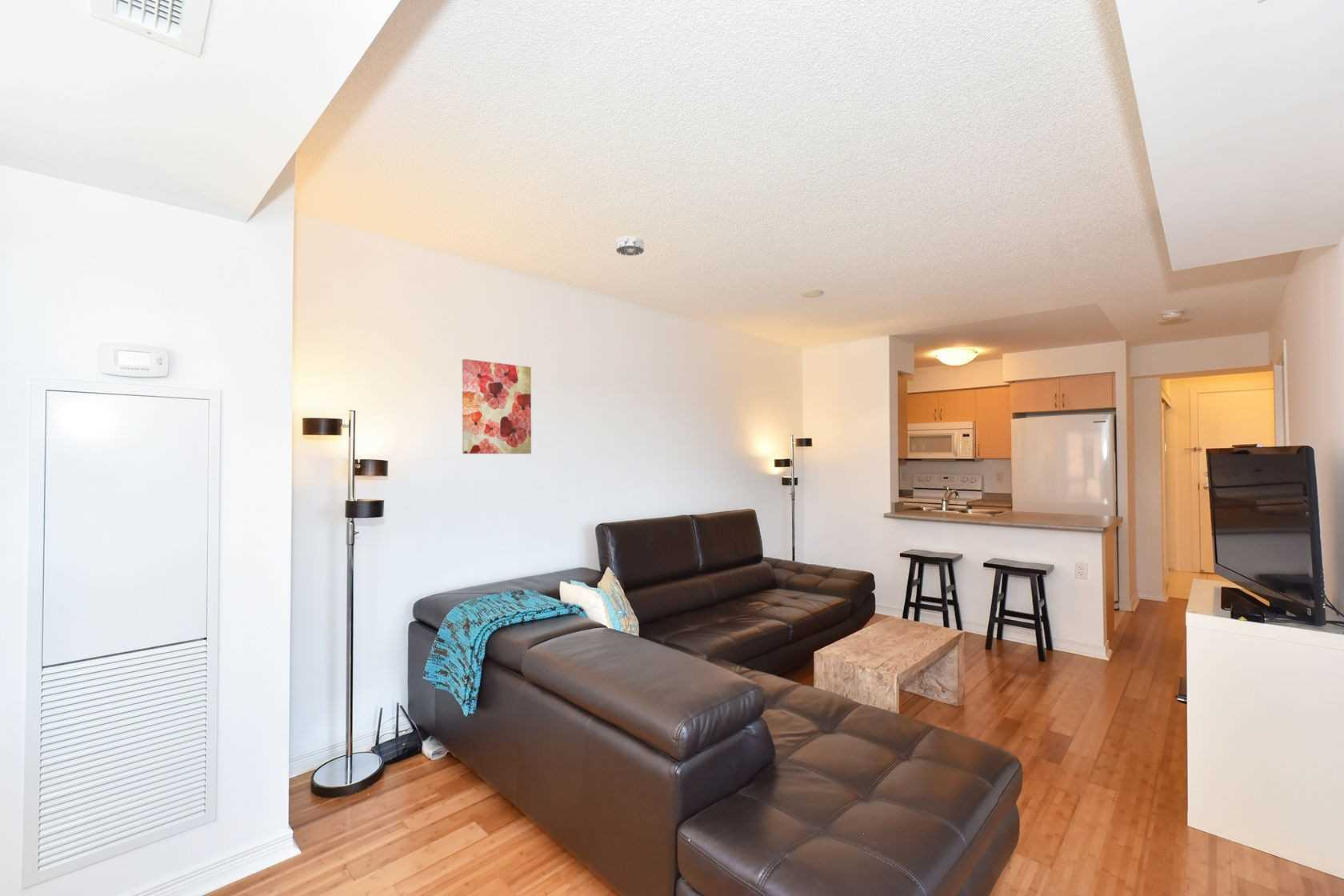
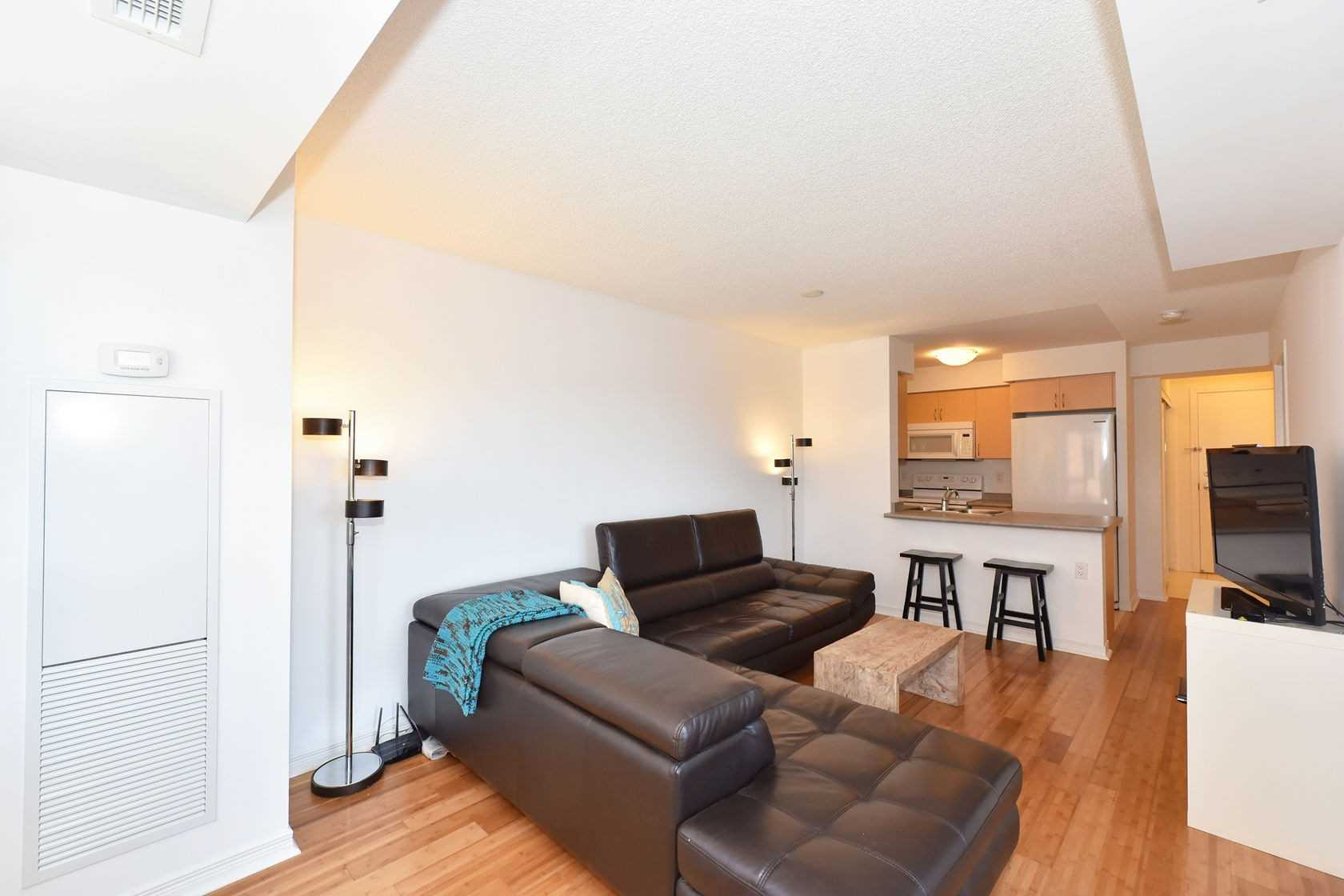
- smoke detector [615,235,645,256]
- wall art [462,358,532,454]
